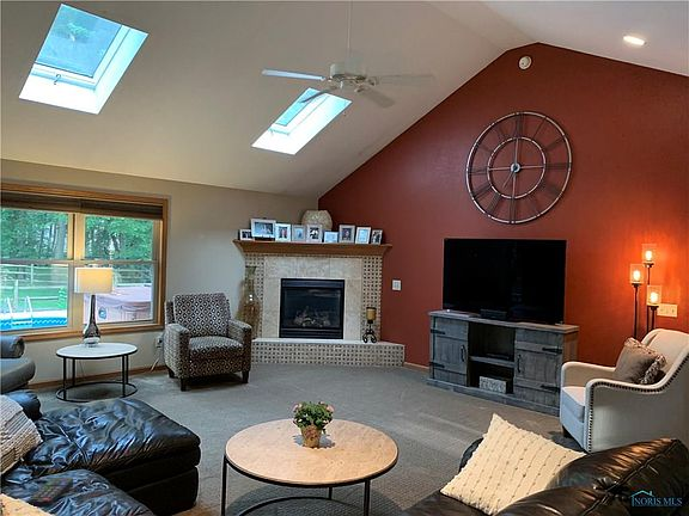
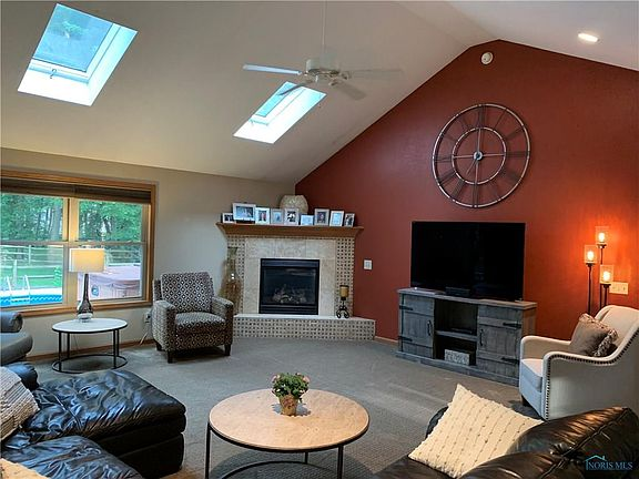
- remote control [25,477,74,509]
